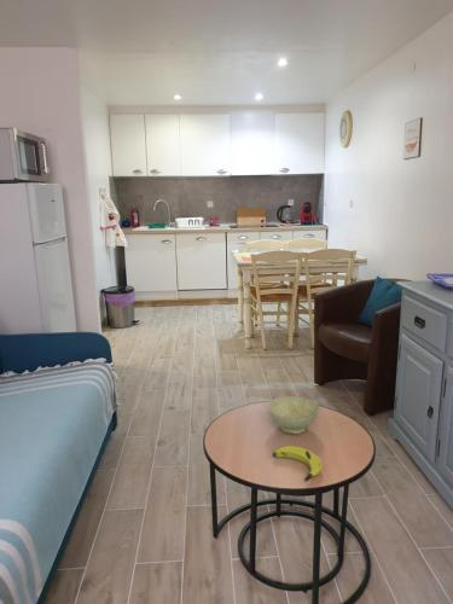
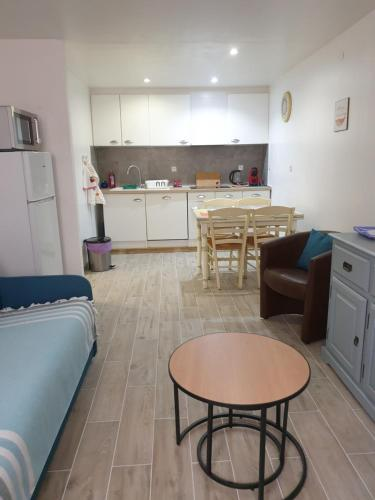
- banana [272,445,323,482]
- bowl [266,395,321,435]
